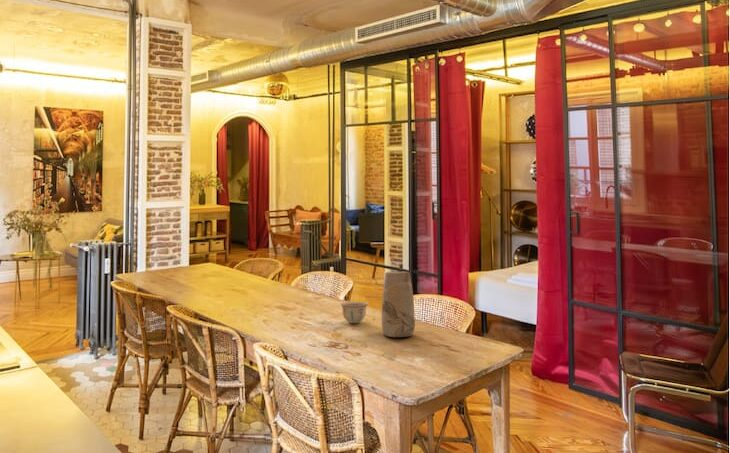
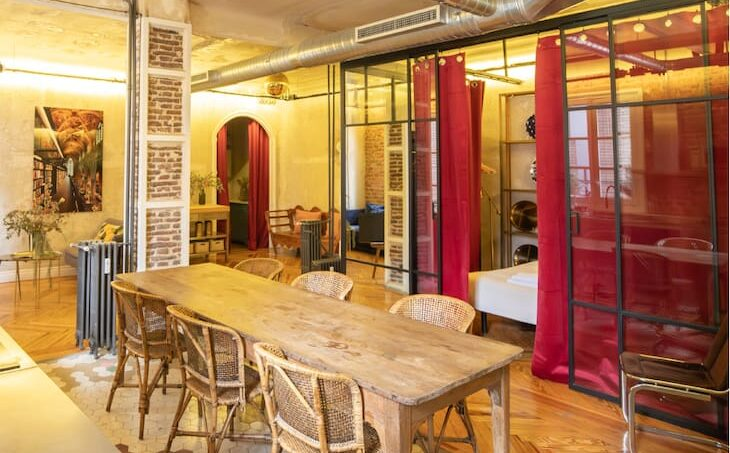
- bowl [339,301,369,324]
- vase [381,271,416,338]
